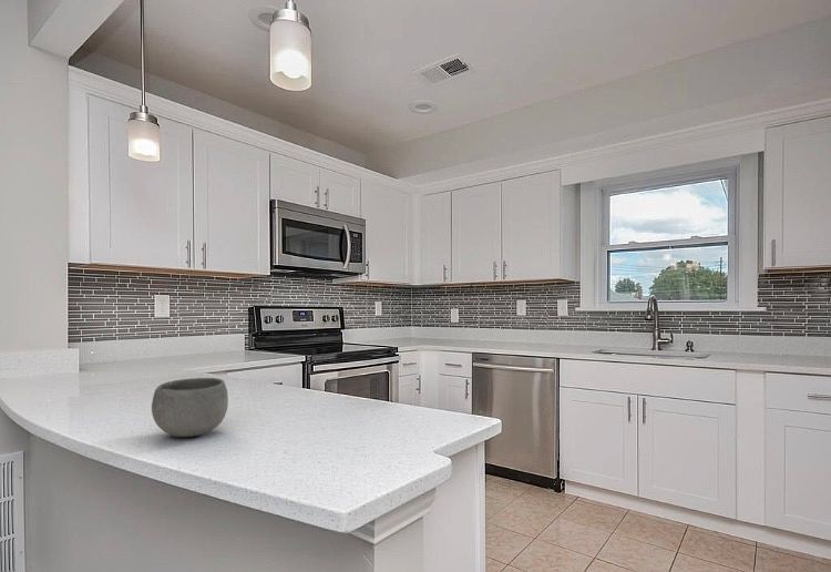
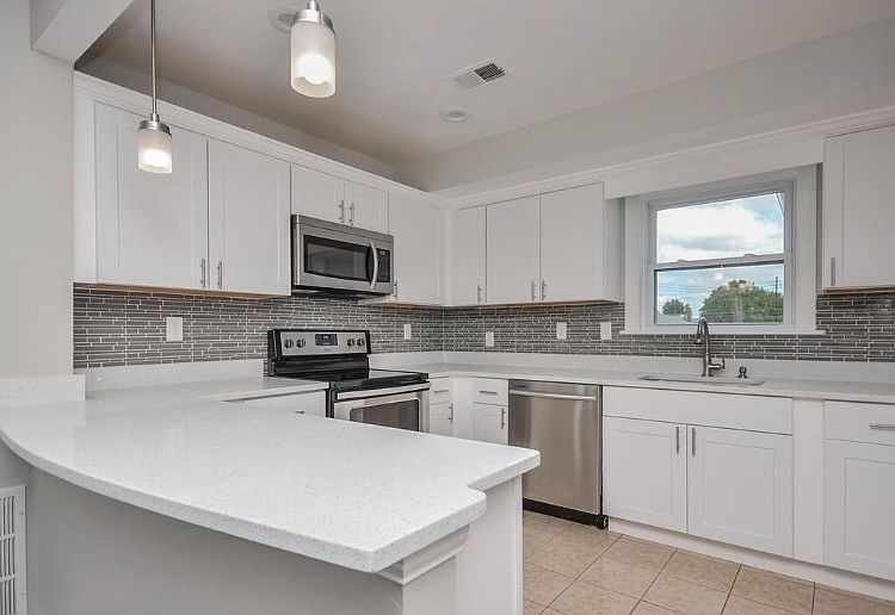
- bowl [151,377,229,438]
